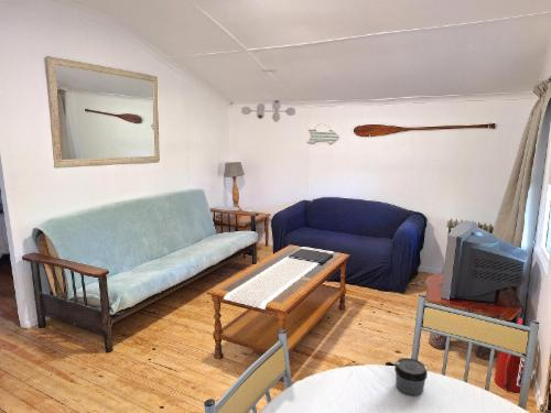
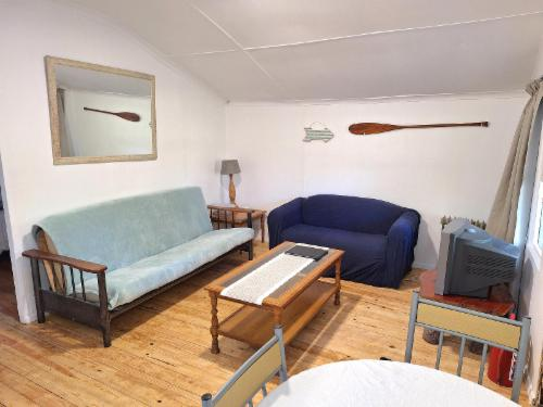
- ceiling light fixture [240,68,296,123]
- jar [393,357,429,396]
